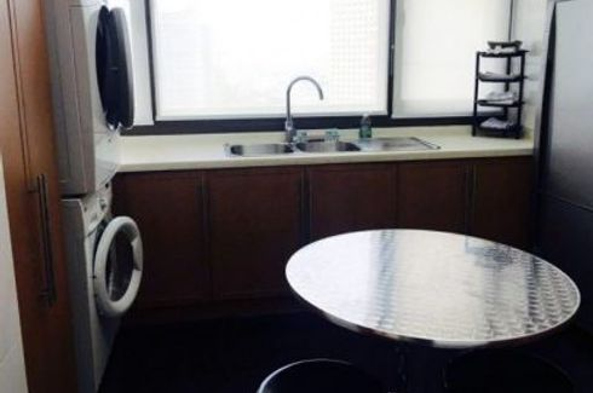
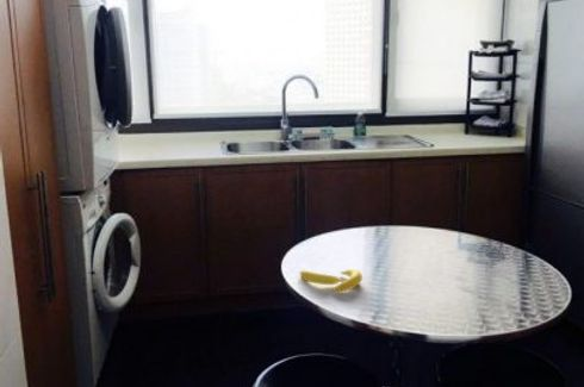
+ banana [299,268,364,293]
